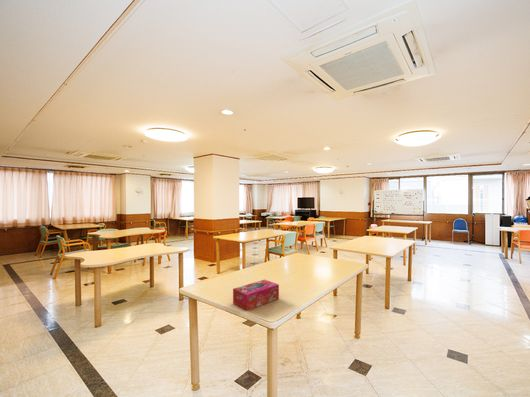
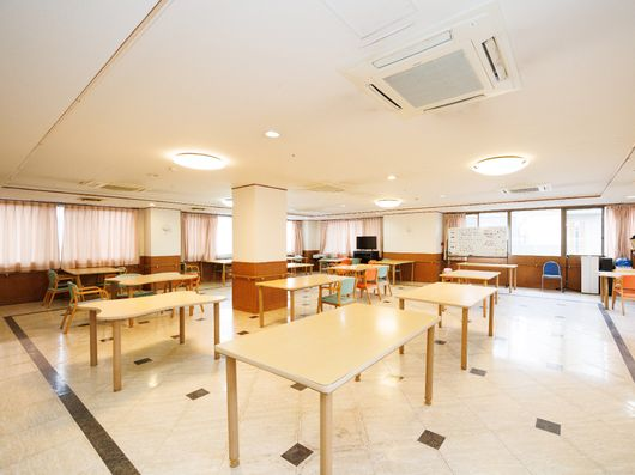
- tissue box [232,279,280,312]
